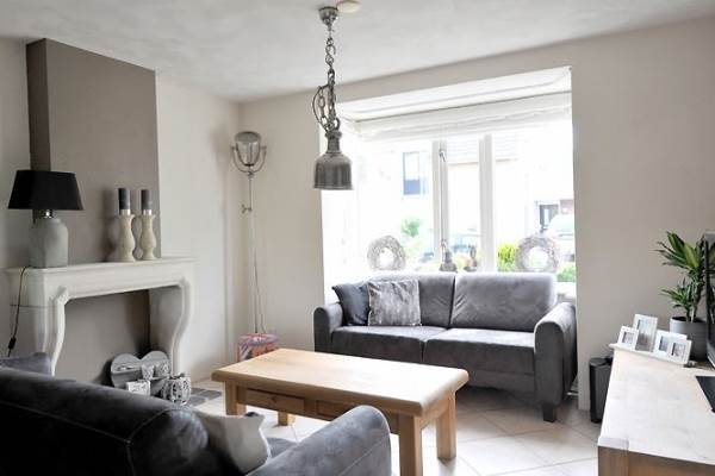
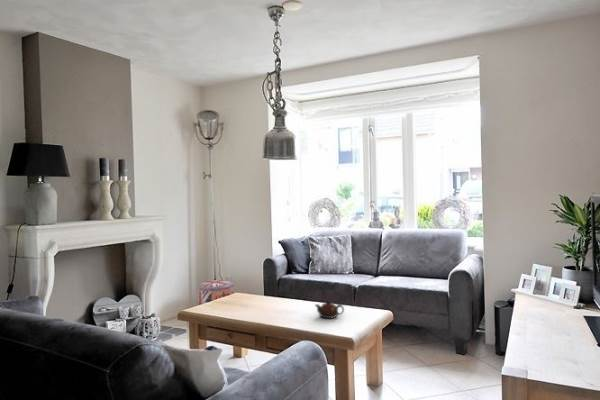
+ teapot [314,299,345,319]
